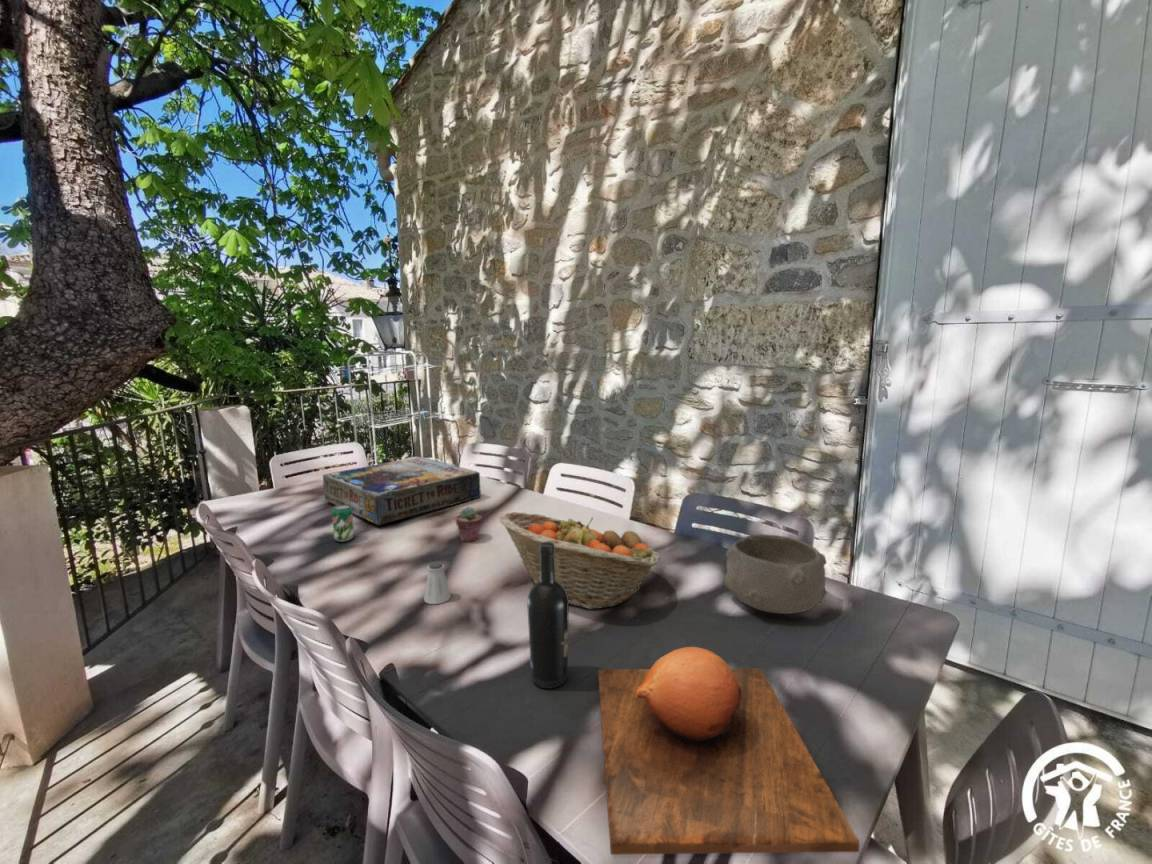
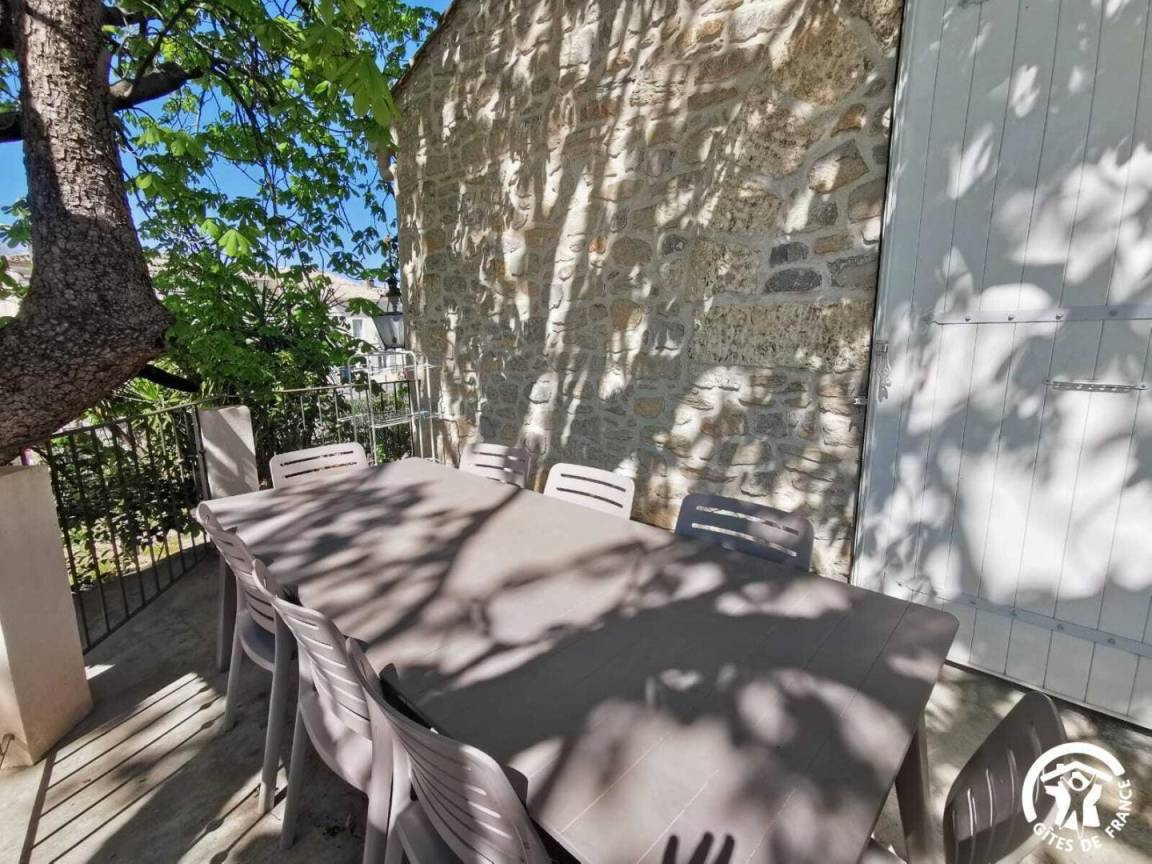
- wine bottle [526,541,570,690]
- board game [322,456,482,526]
- saltshaker [423,561,452,605]
- chopping board [597,646,860,856]
- beverage can [331,505,355,543]
- fruit basket [498,511,661,610]
- potted succulent [455,506,483,543]
- bowl [722,533,828,615]
